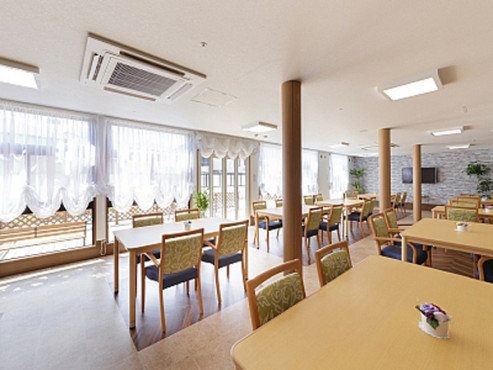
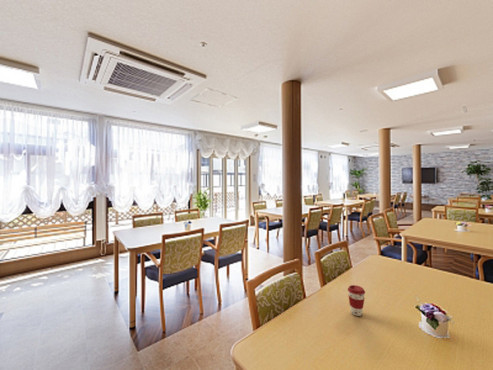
+ coffee cup [347,284,366,317]
